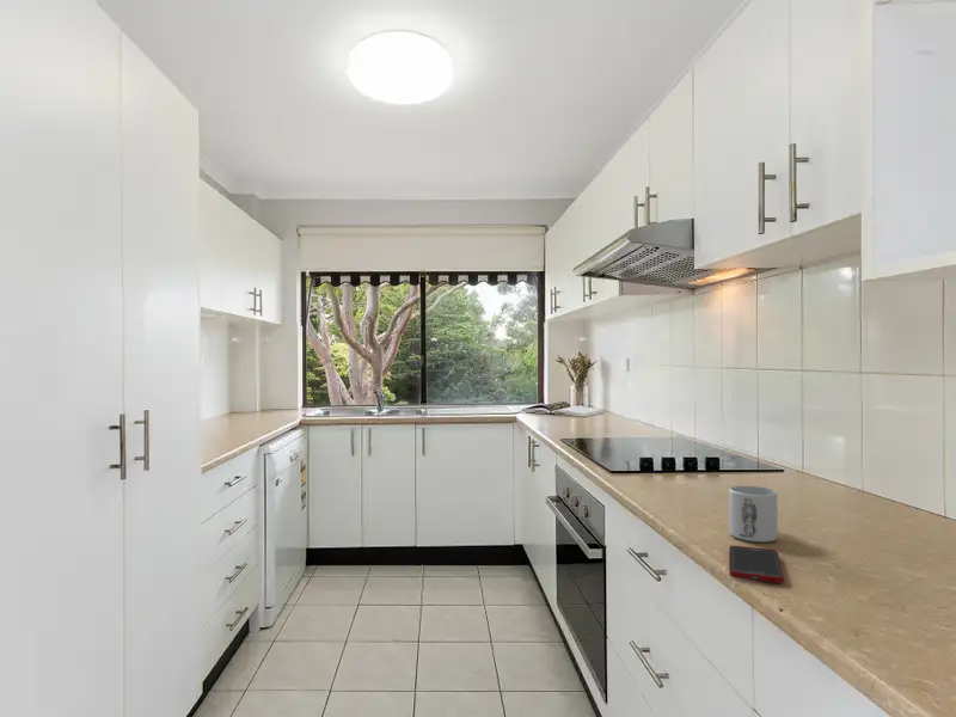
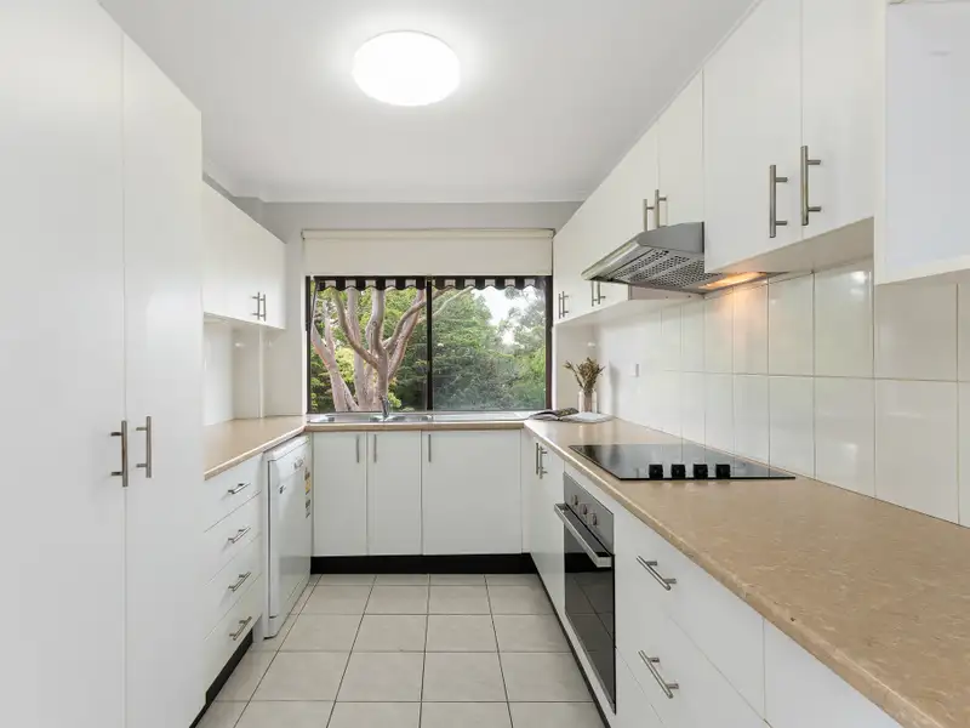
- mug [728,485,779,544]
- cell phone [728,545,785,584]
